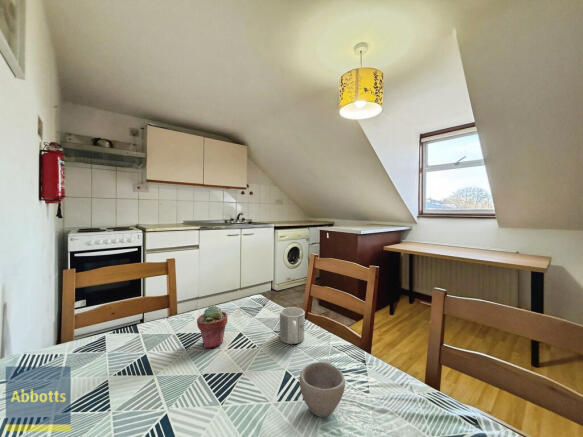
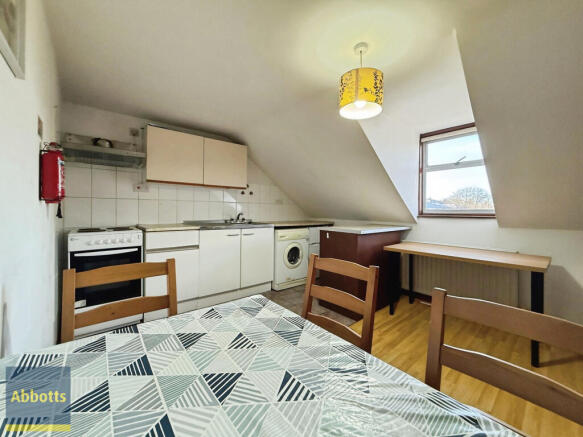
- potted succulent [196,305,228,349]
- mug [279,306,306,345]
- cup [299,359,346,418]
